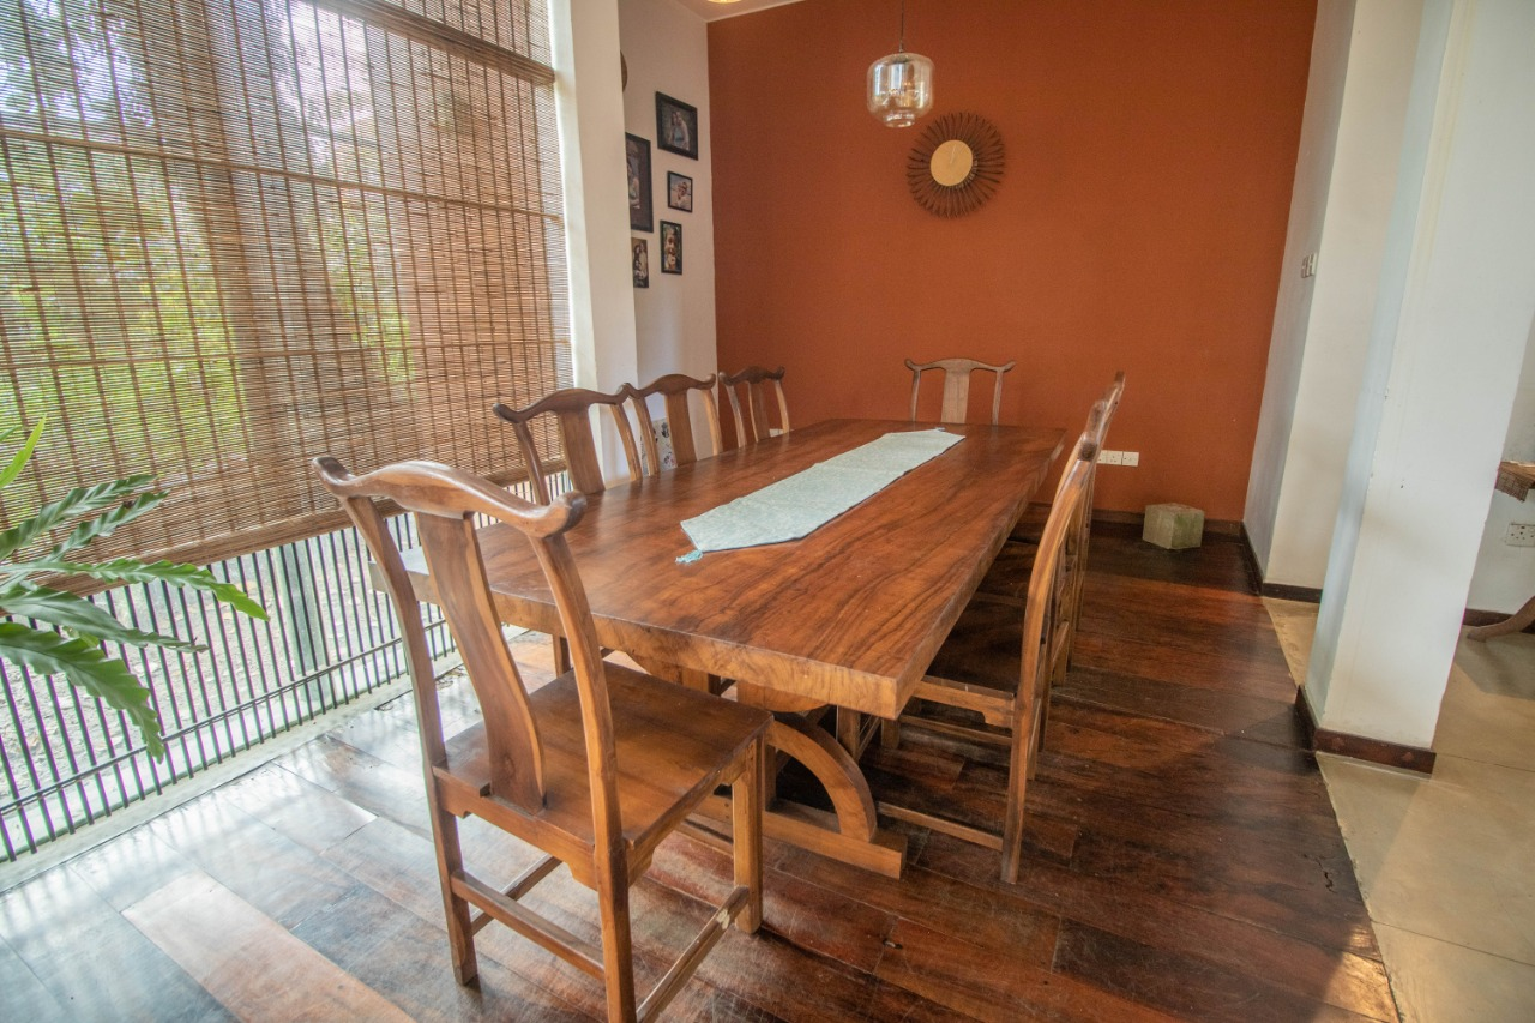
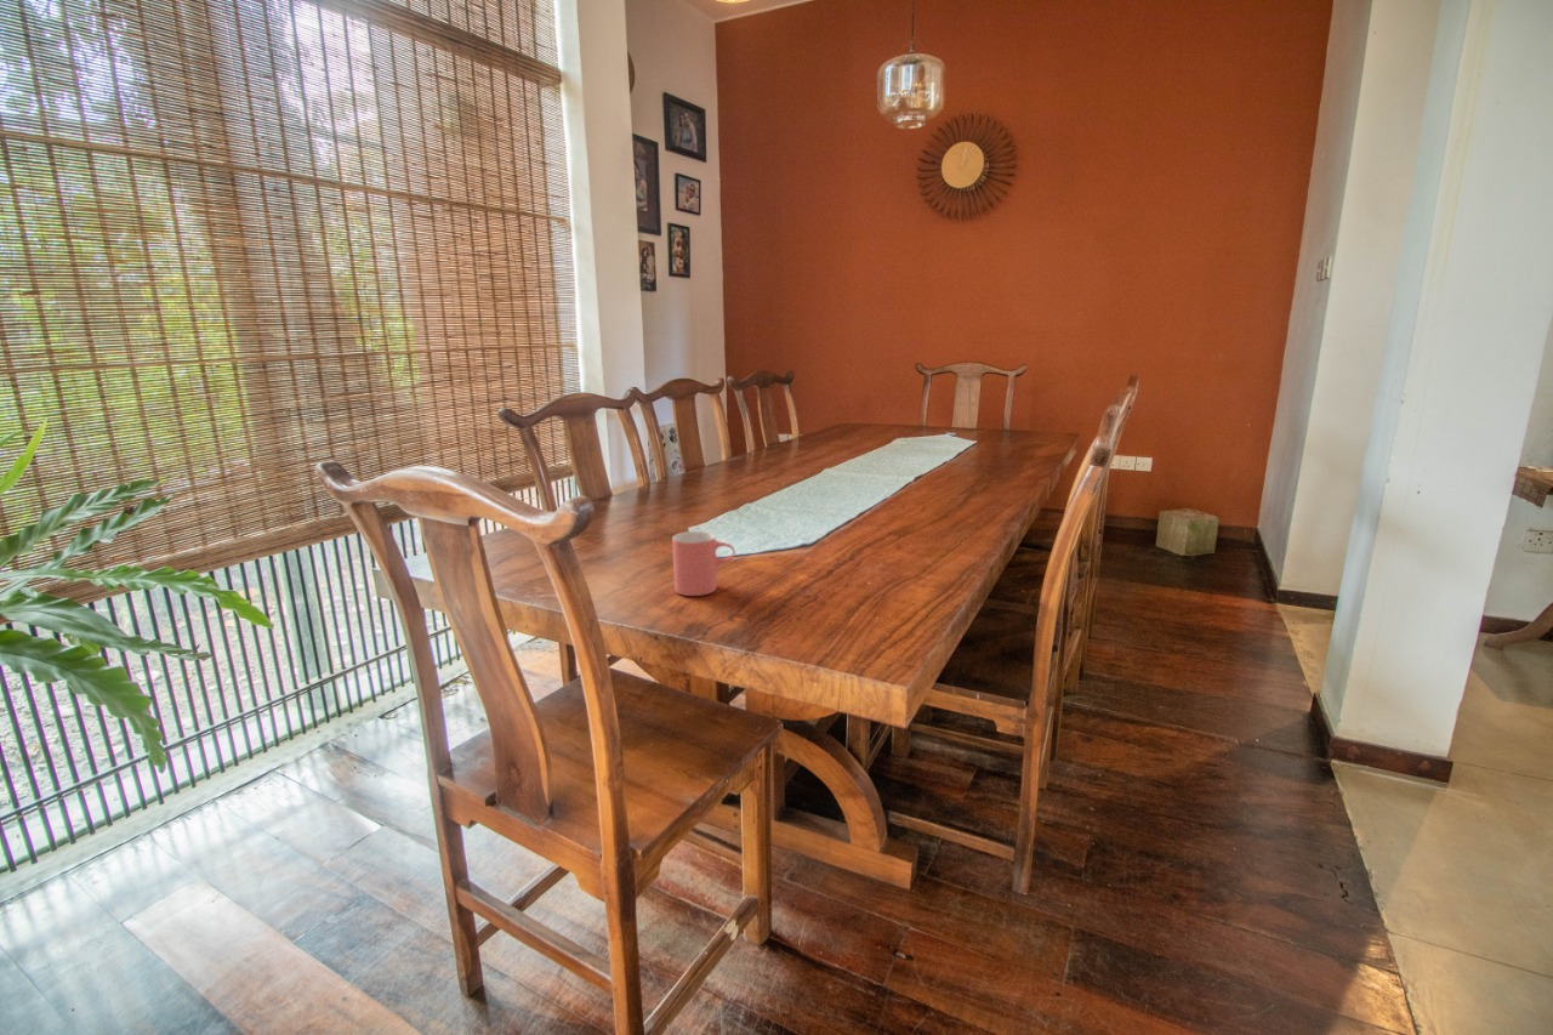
+ cup [671,530,736,597]
